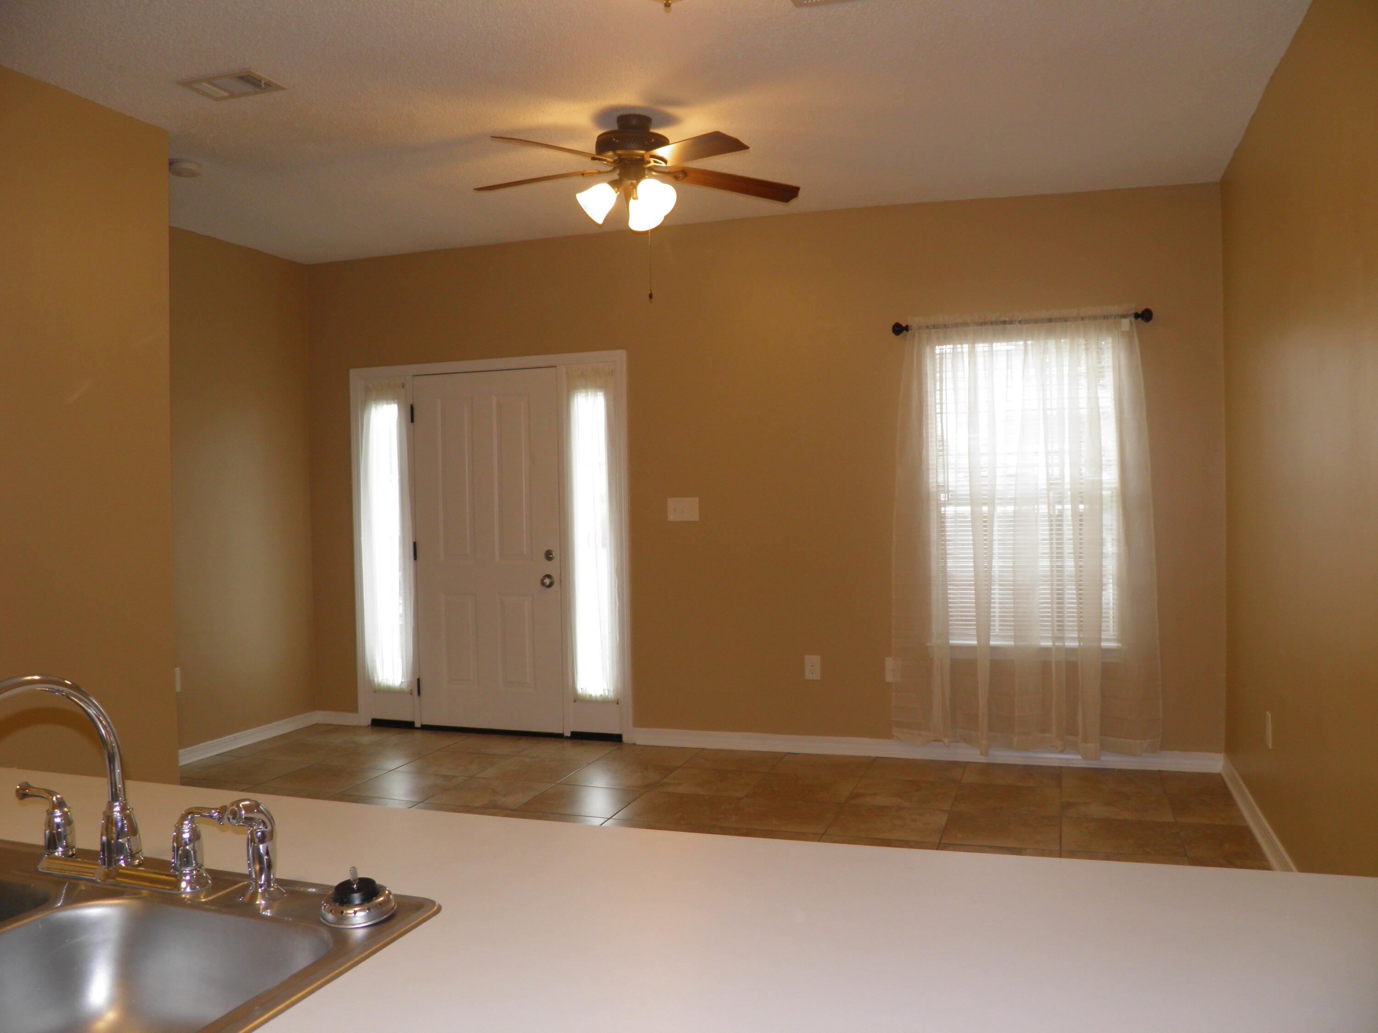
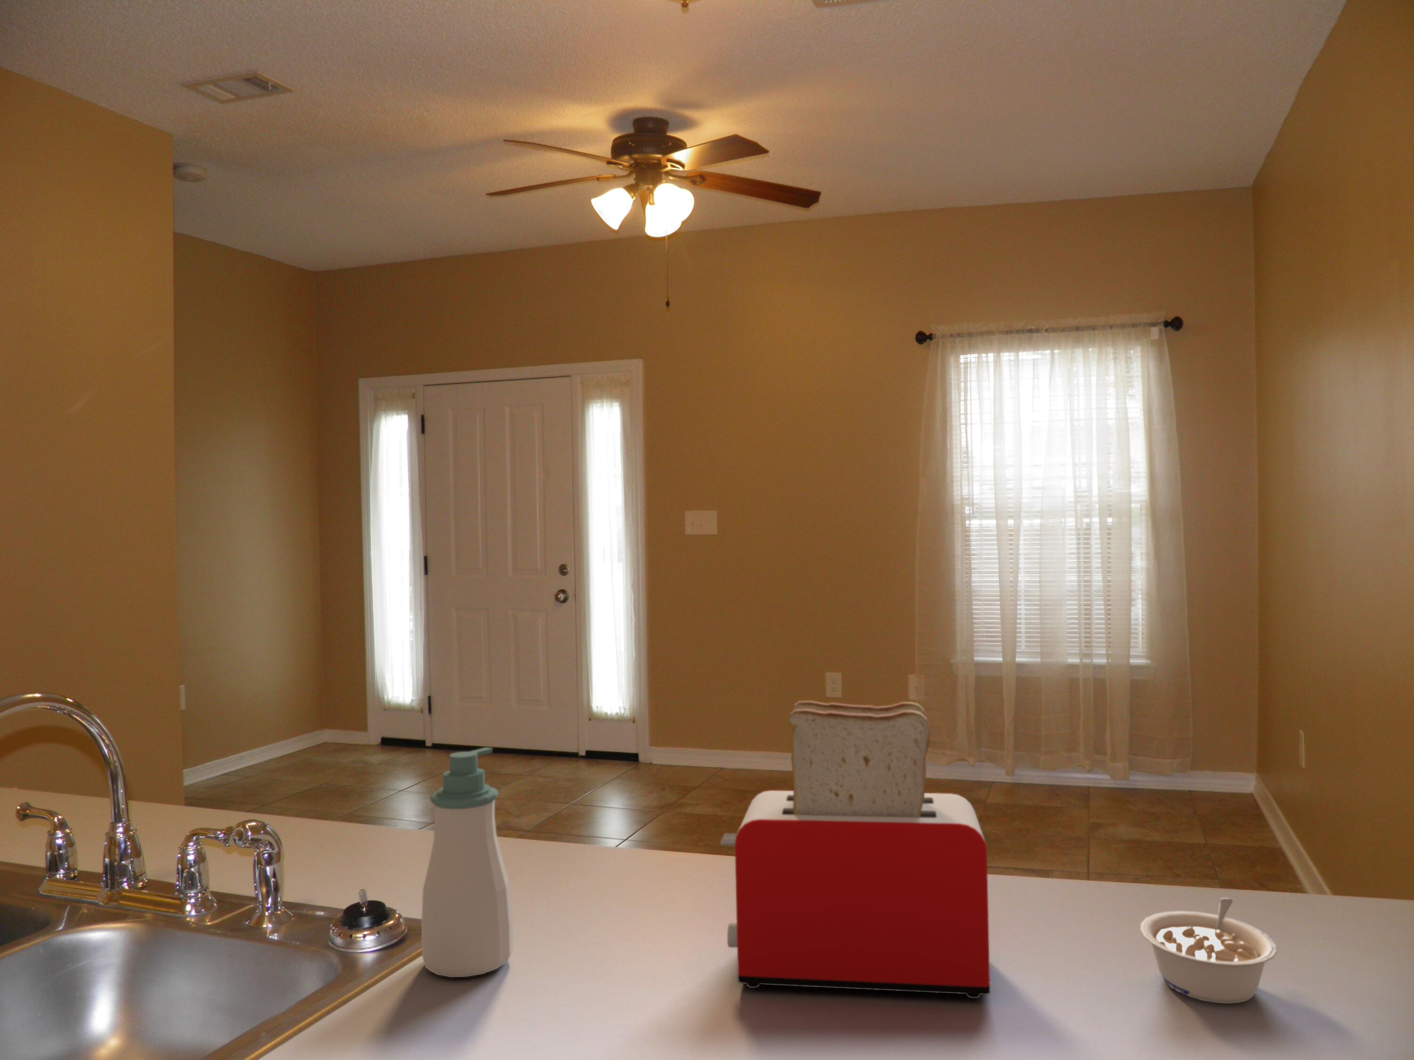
+ soap bottle [421,747,513,978]
+ legume [1140,897,1278,1004]
+ toaster [720,700,991,999]
